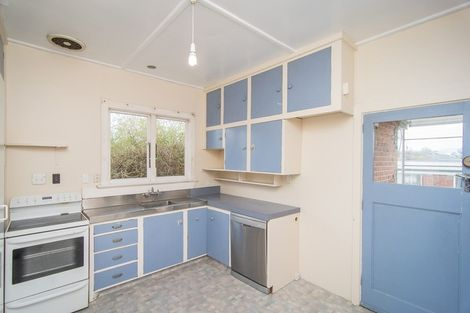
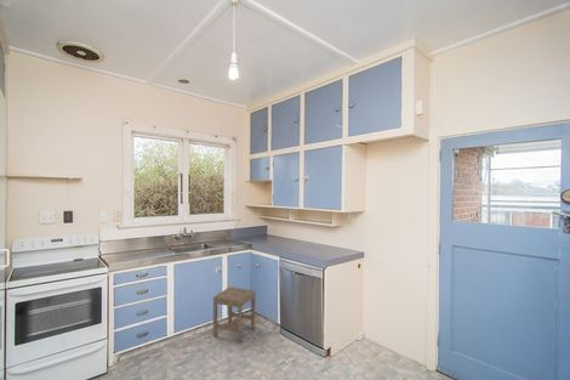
+ stool [212,285,256,344]
